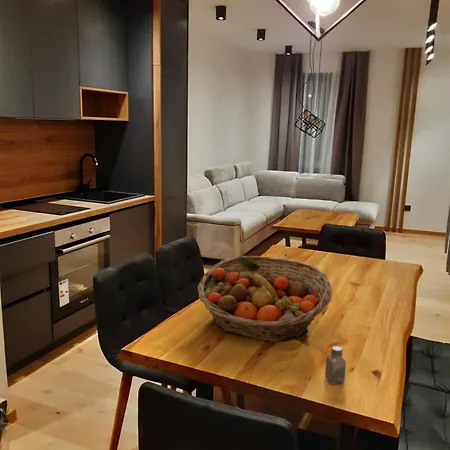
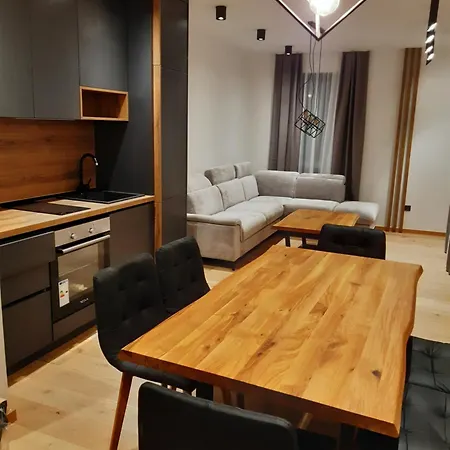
- fruit basket [197,255,333,343]
- saltshaker [324,345,347,385]
